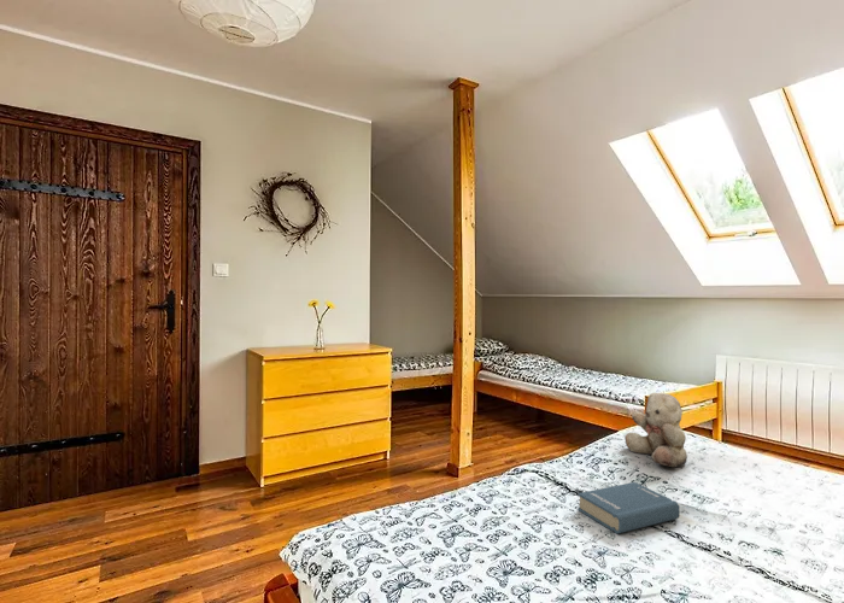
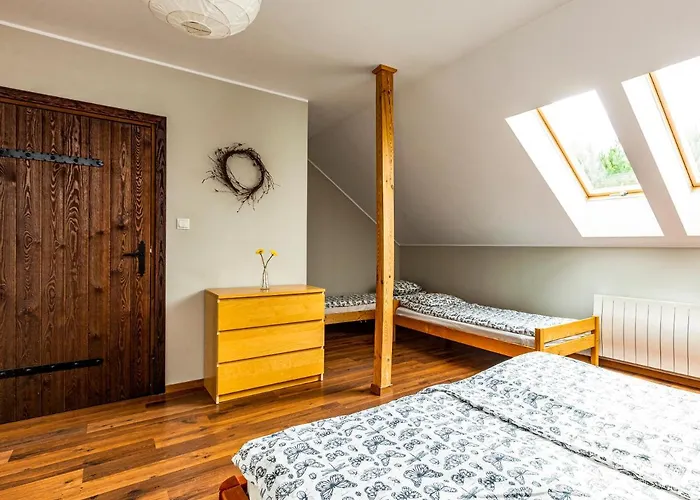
- teddy bear [623,392,688,468]
- book [576,481,680,534]
